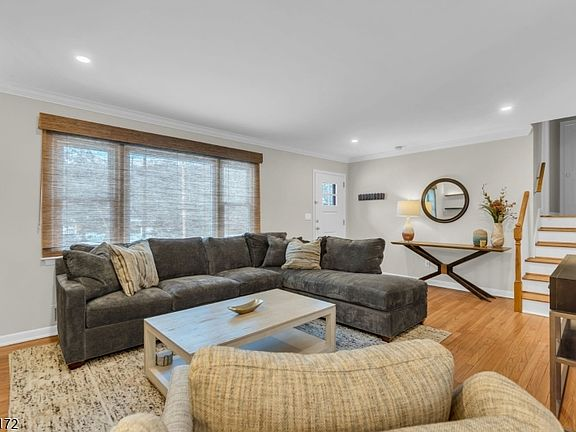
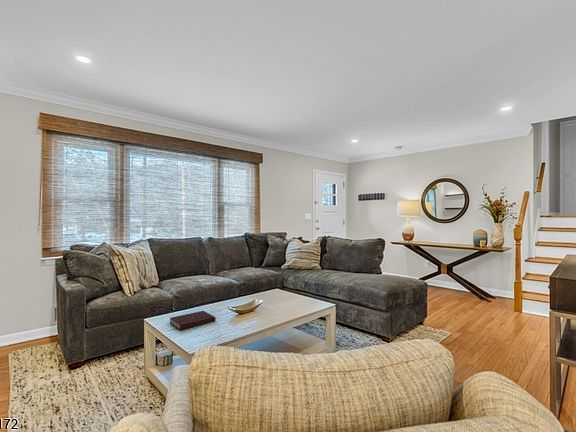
+ notebook [169,310,216,331]
